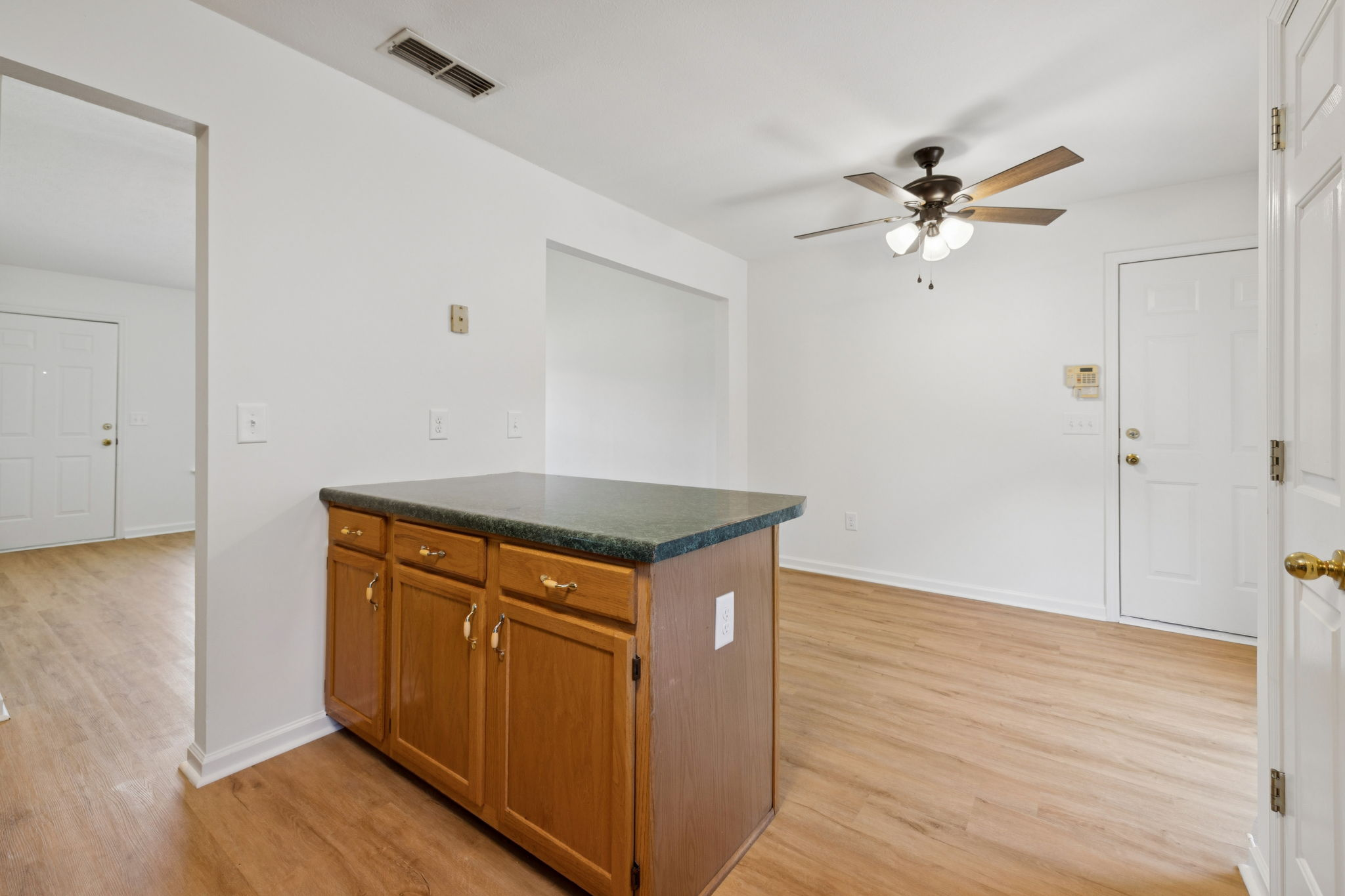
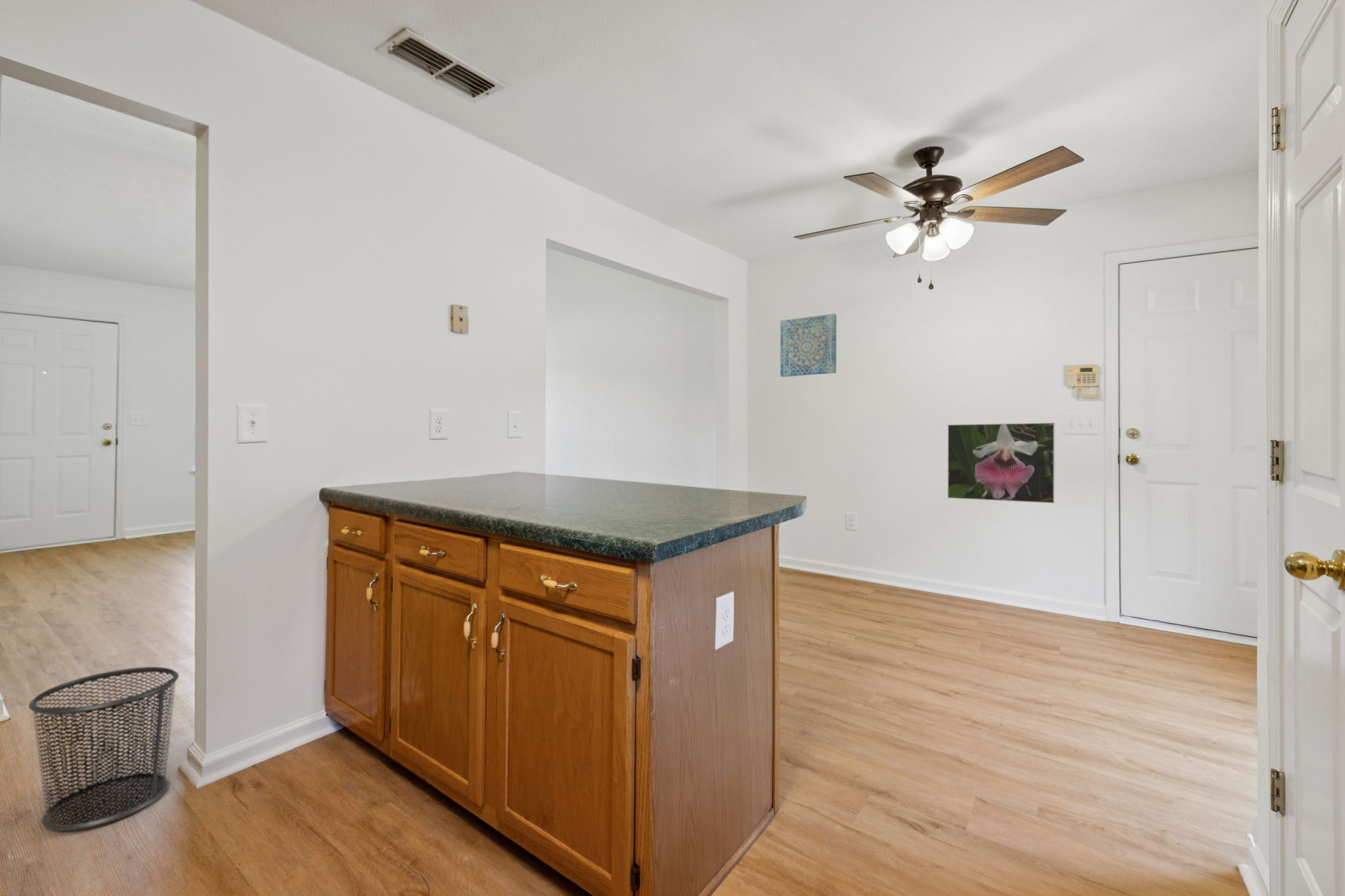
+ waste bin [28,666,179,831]
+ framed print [947,422,1055,504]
+ wall art [780,313,837,377]
